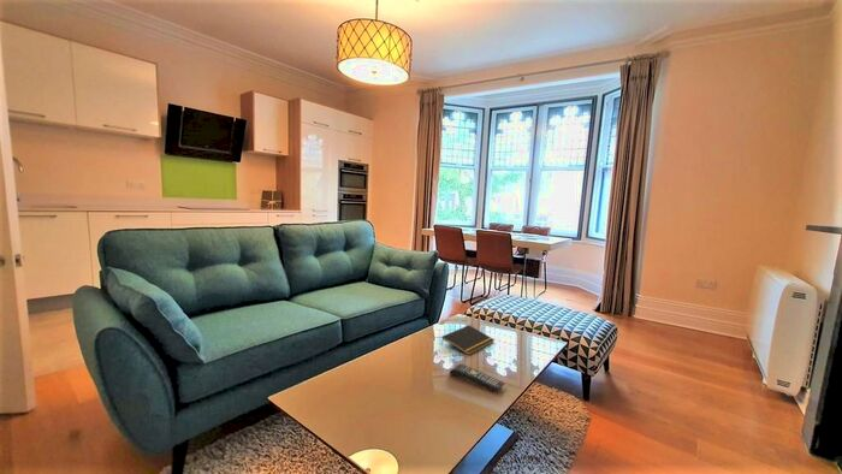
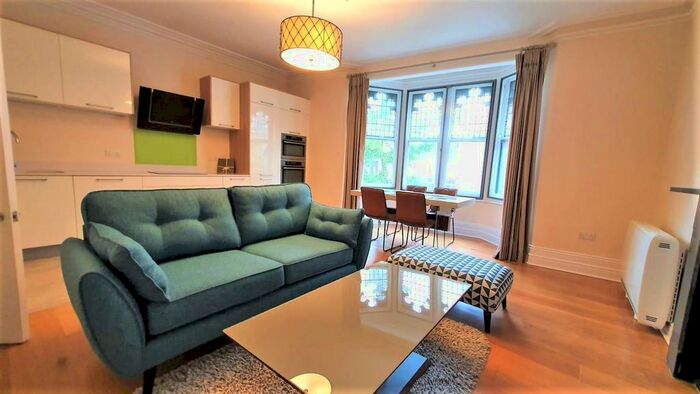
- remote control [449,363,505,392]
- notepad [440,324,496,356]
